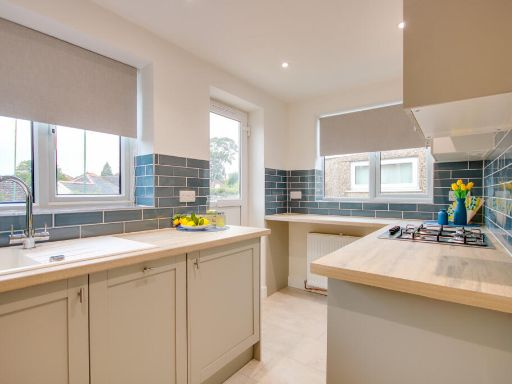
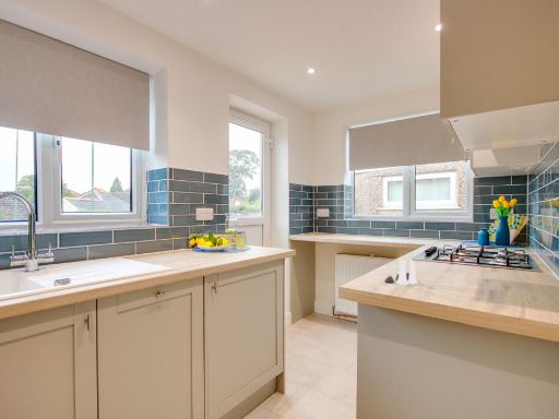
+ salt and pepper shaker set [384,259,418,286]
